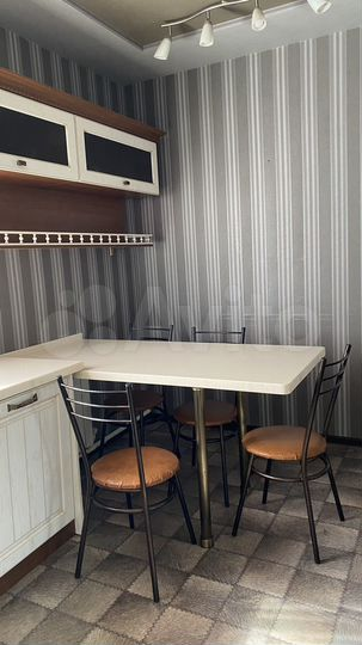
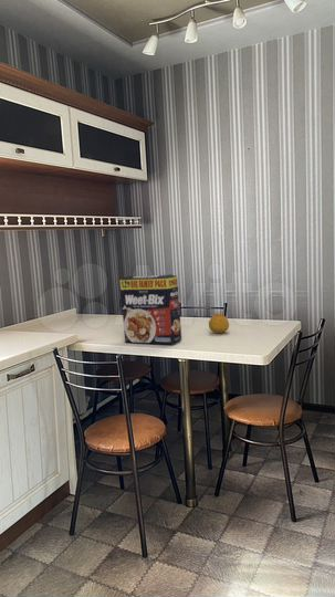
+ cereal box [119,273,182,345]
+ fruit [208,312,230,334]
